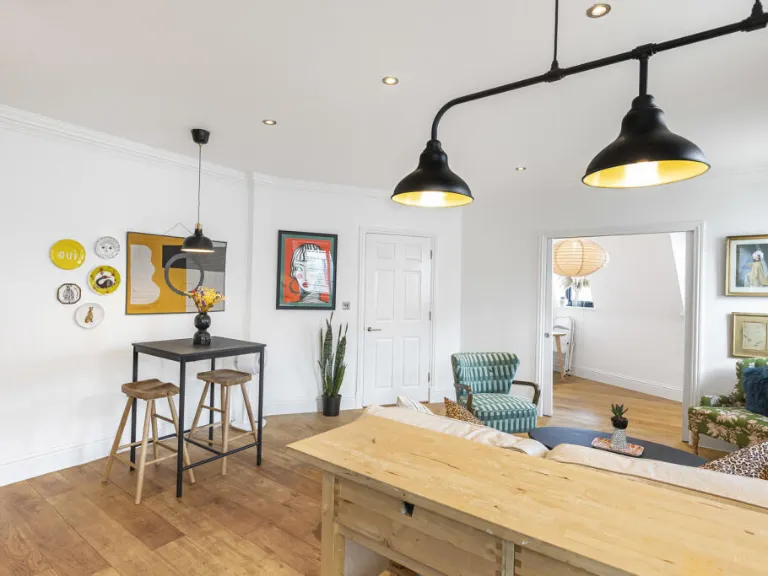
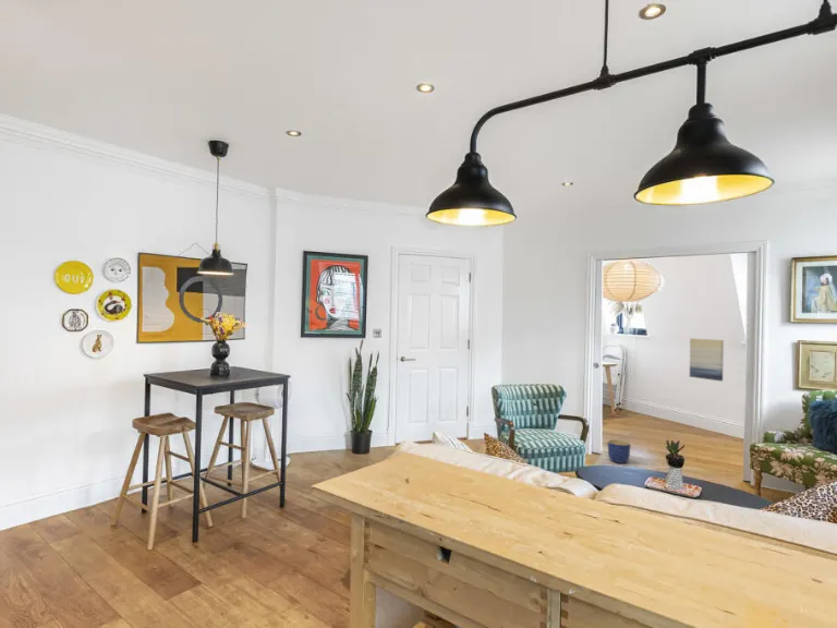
+ wall art [689,338,725,383]
+ planter [607,438,632,464]
